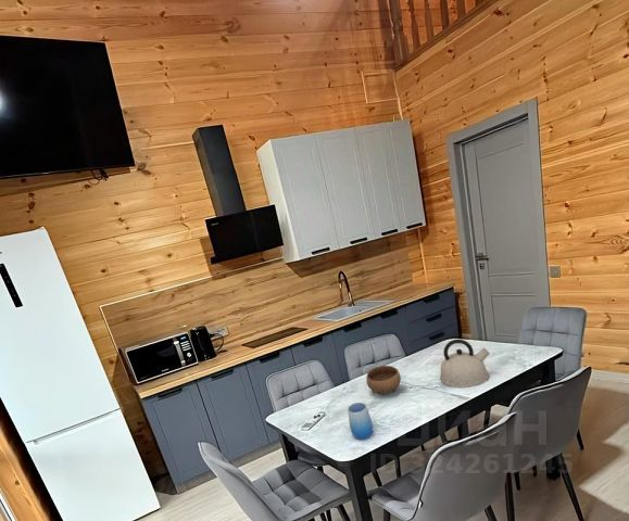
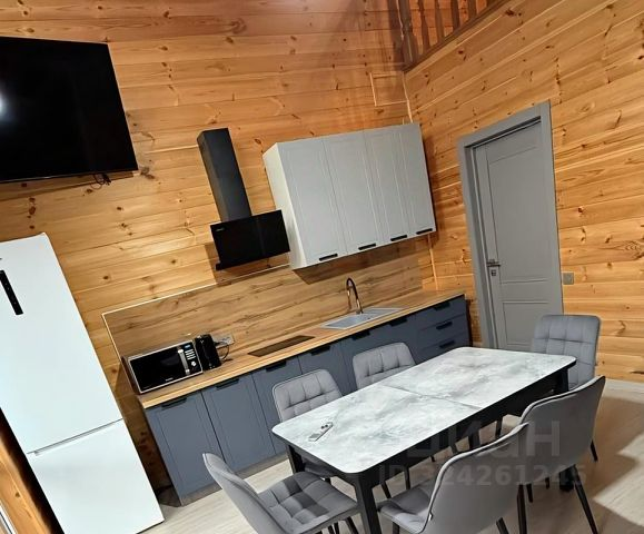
- cup [347,402,375,441]
- bowl [365,365,402,395]
- kettle [439,339,491,389]
